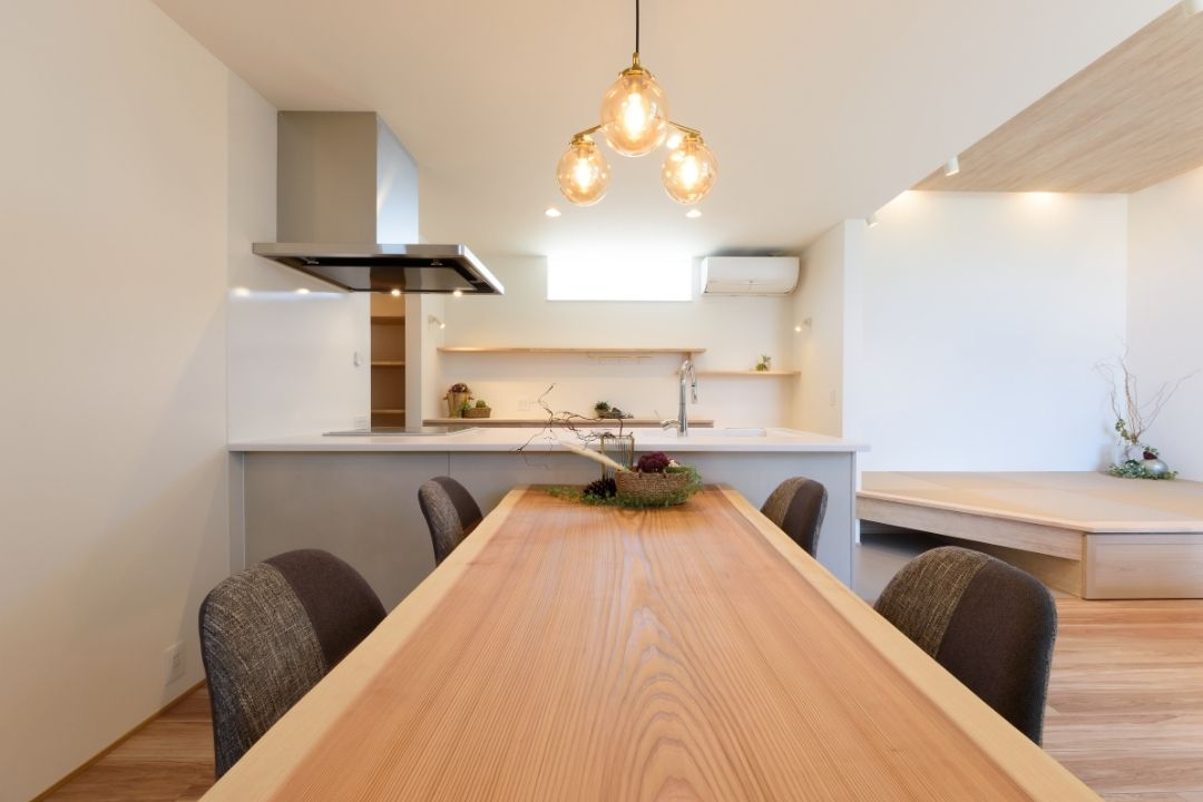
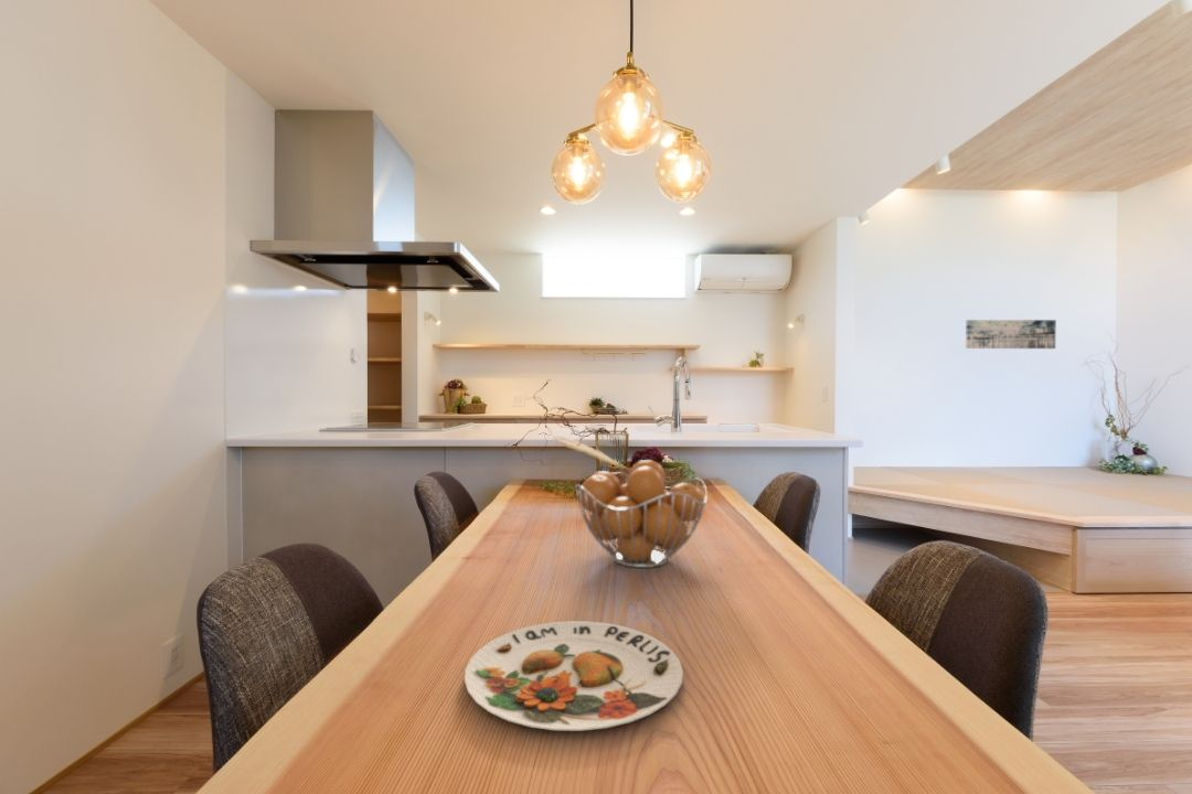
+ plate [464,620,684,732]
+ fruit basket [574,459,709,569]
+ wall art [965,319,1057,350]
